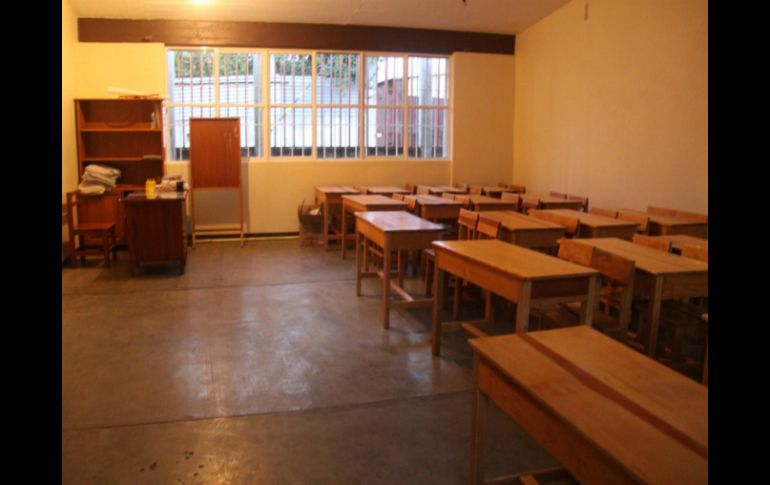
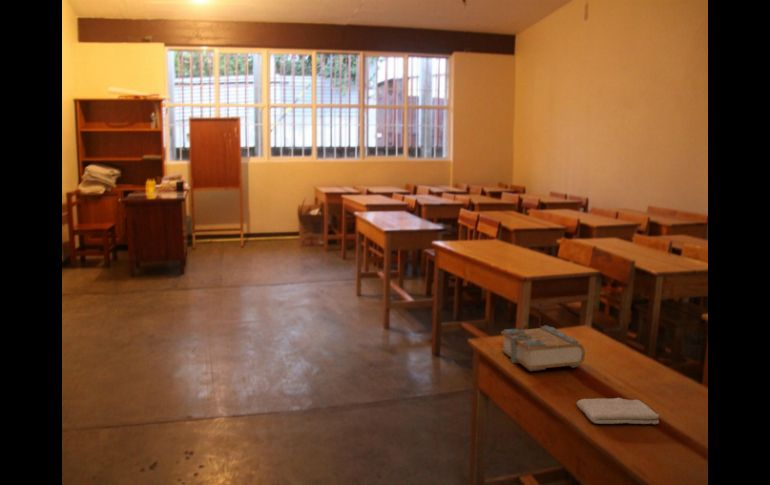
+ book [500,324,586,372]
+ washcloth [576,397,660,425]
